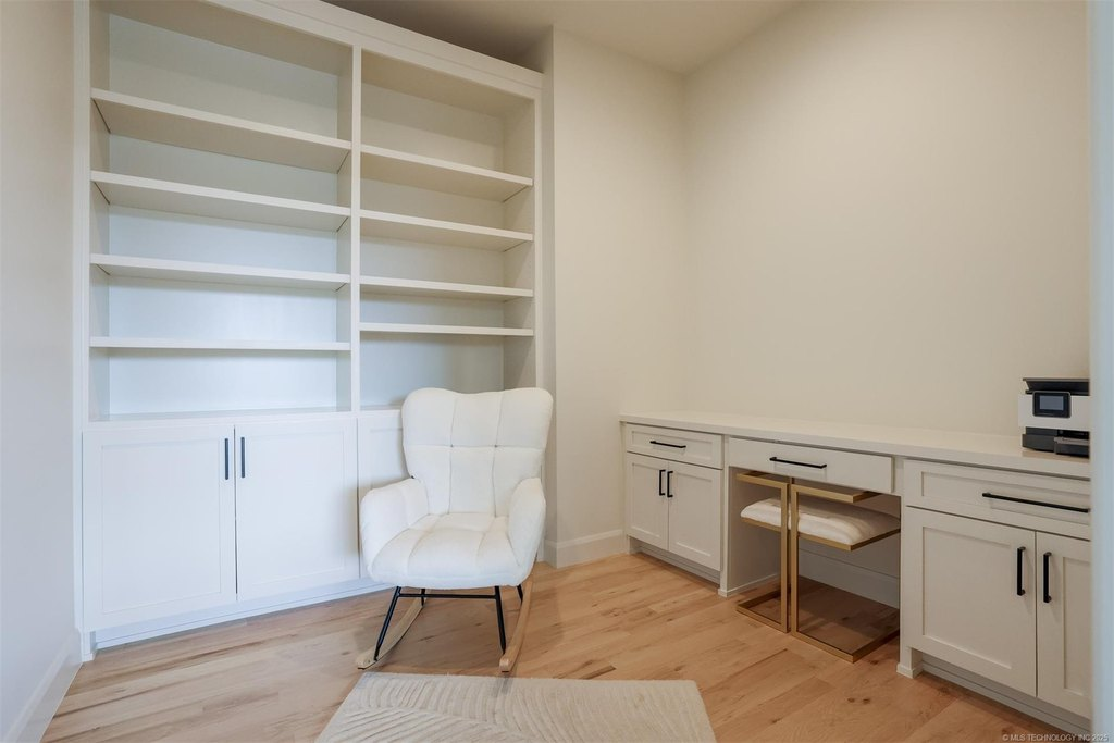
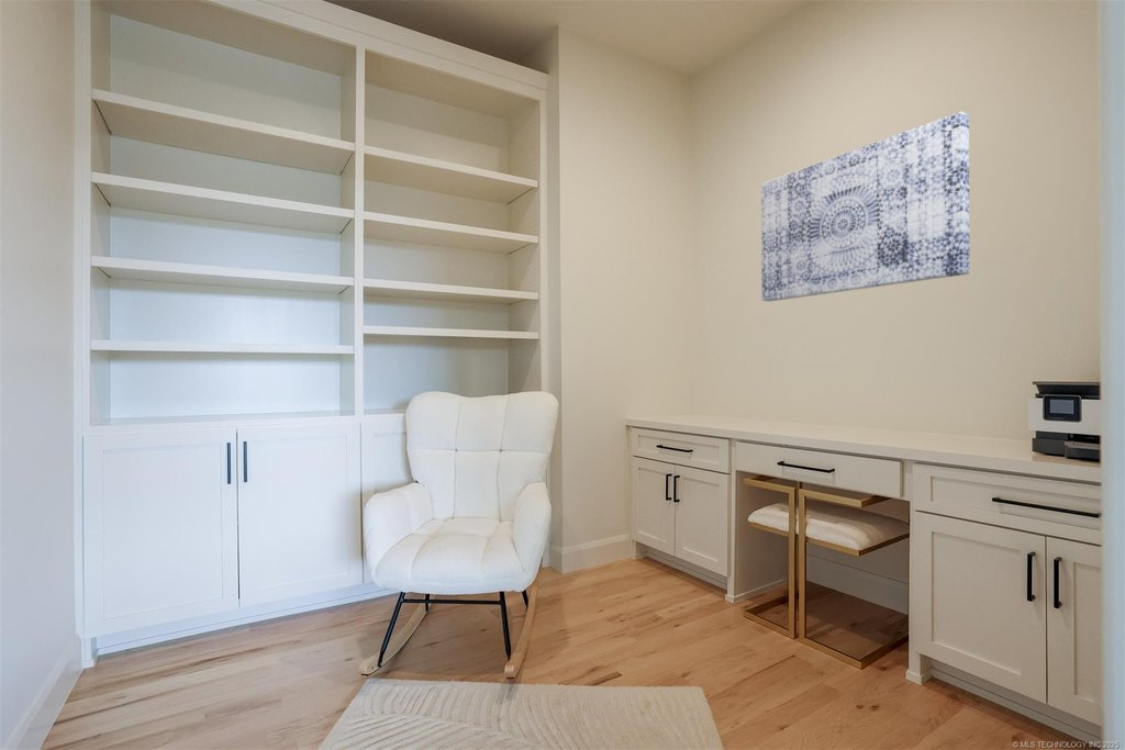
+ wall art [760,111,970,302]
